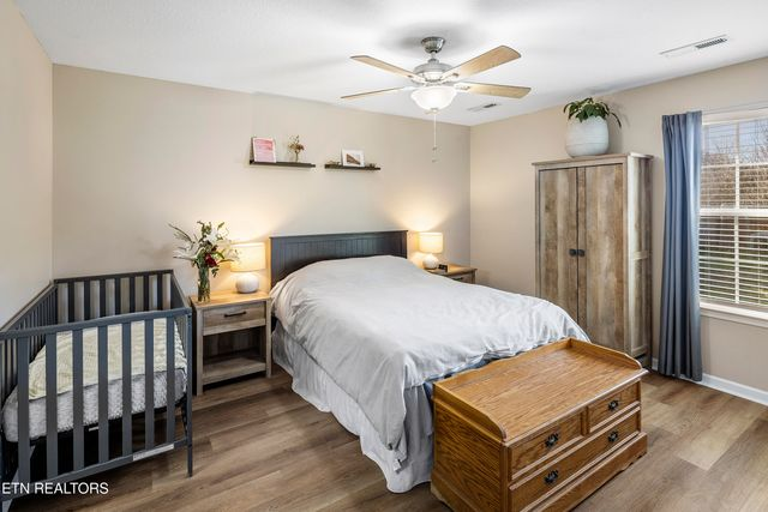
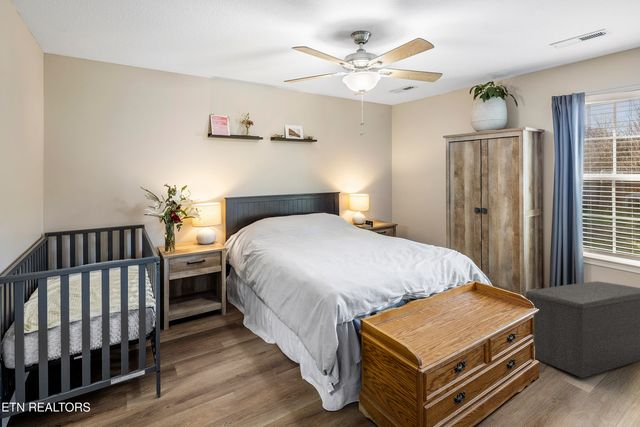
+ bench [525,280,640,379]
